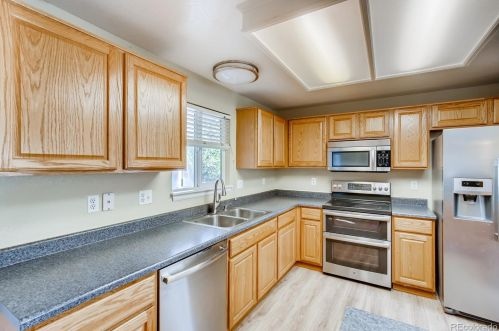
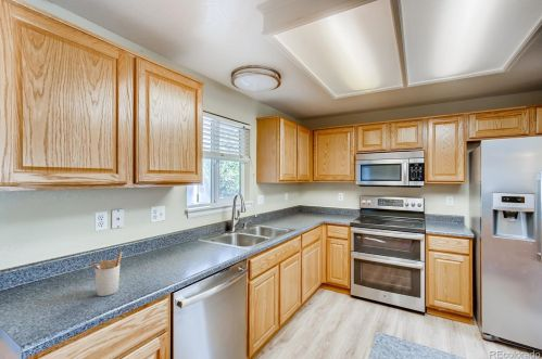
+ utensil holder [89,251,124,297]
